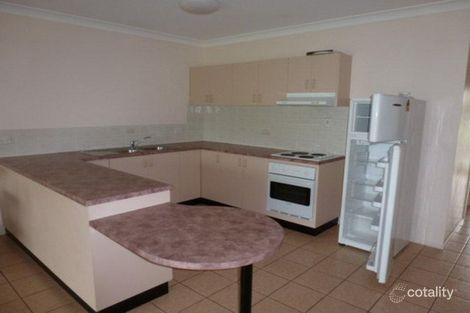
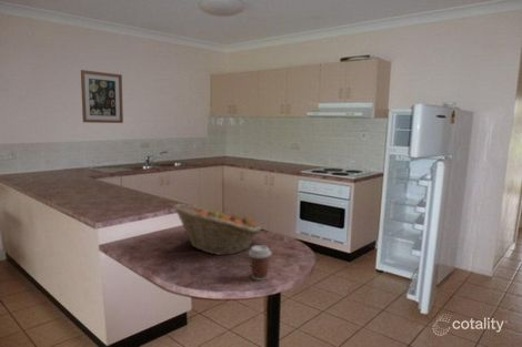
+ coffee cup [248,244,272,282]
+ wall art [80,69,124,124]
+ fruit basket [172,203,262,256]
